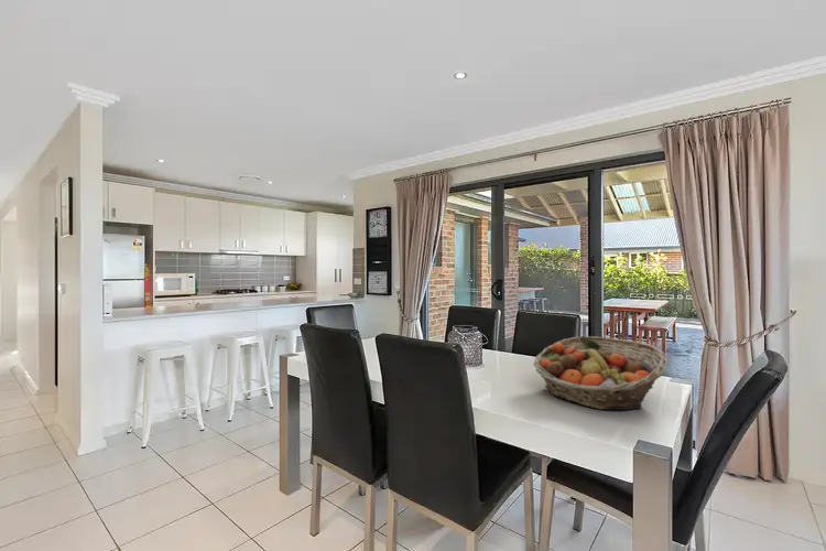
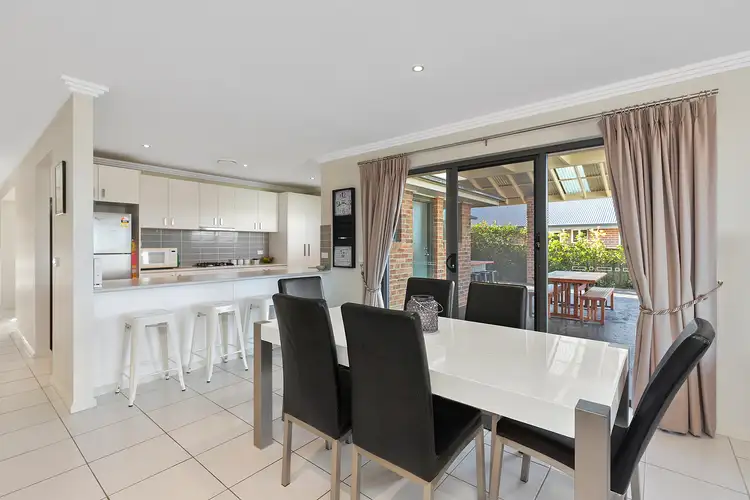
- fruit basket [532,335,669,411]
